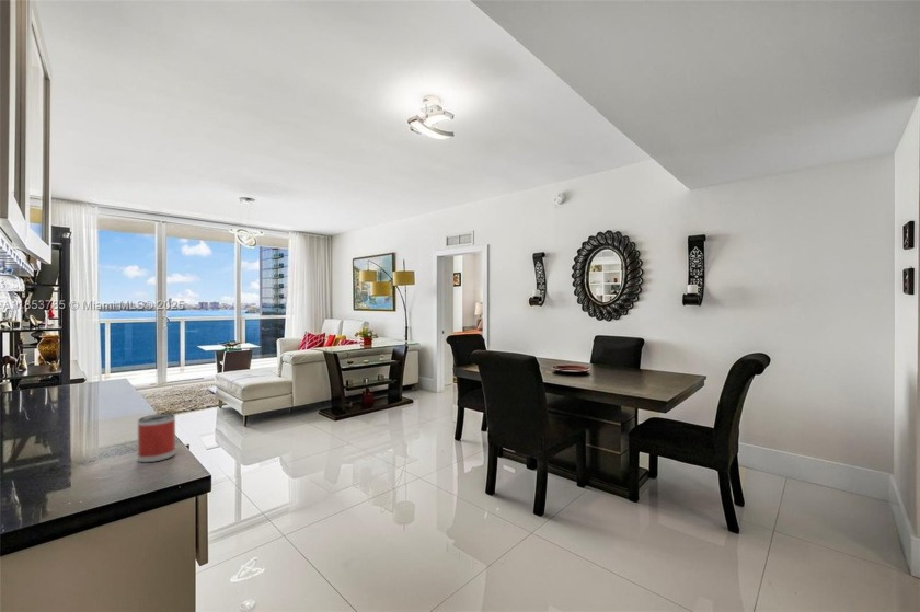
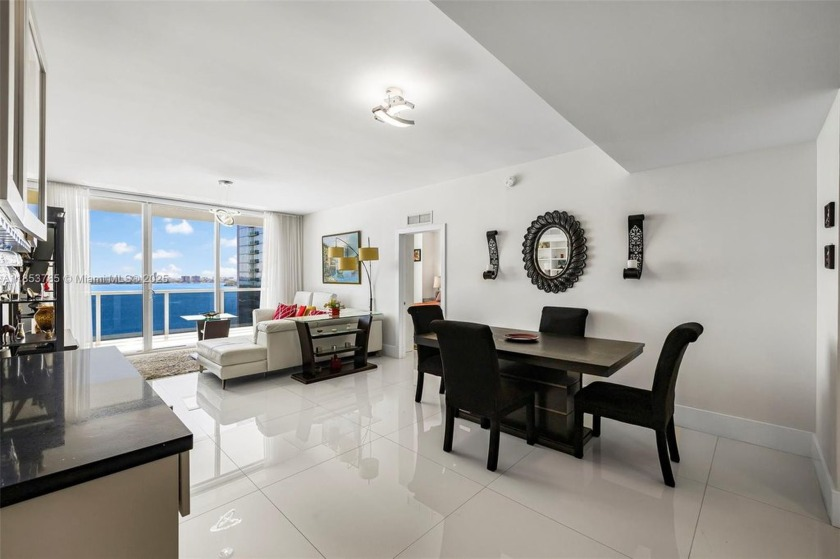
- mug [137,413,176,463]
